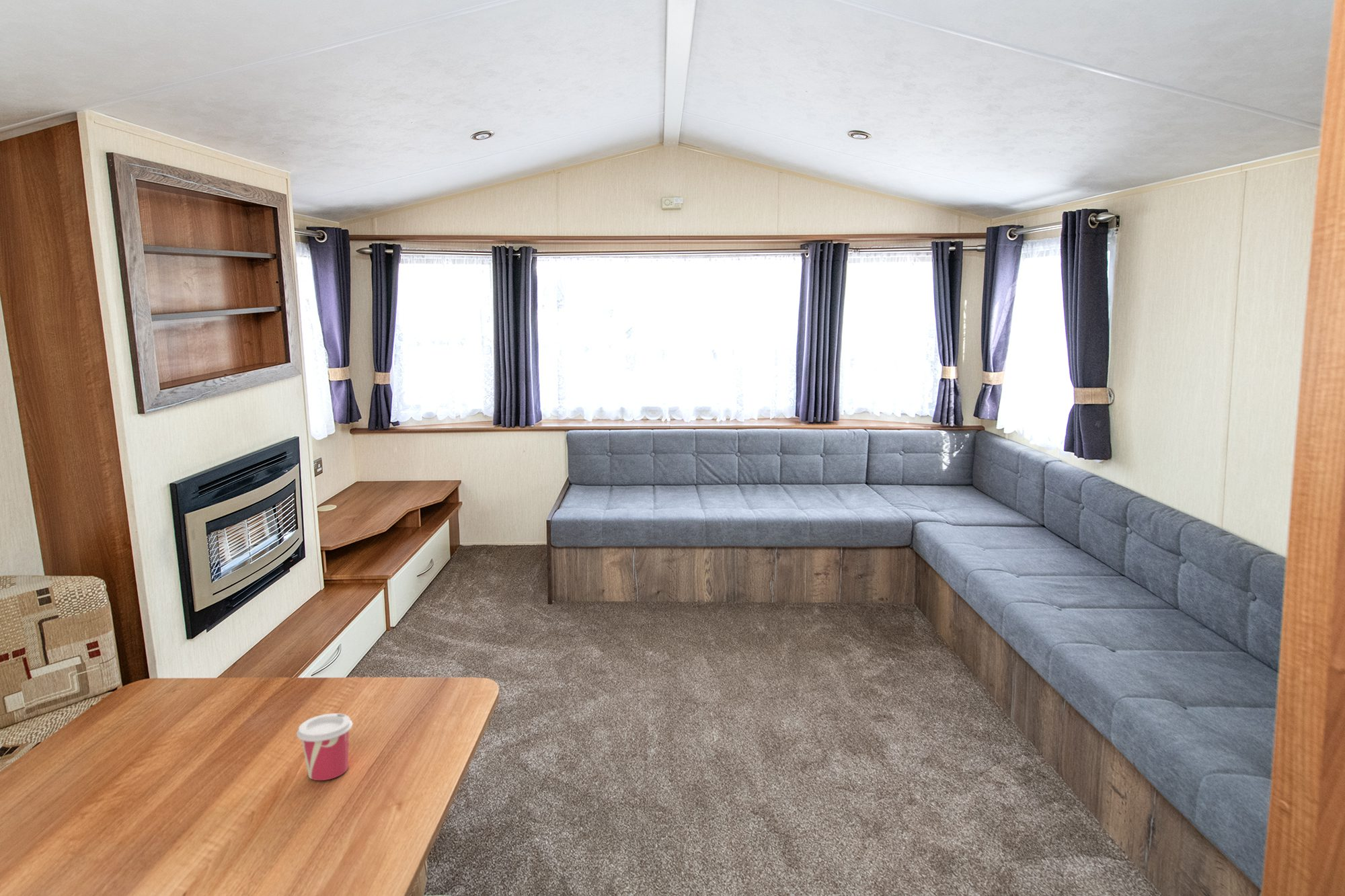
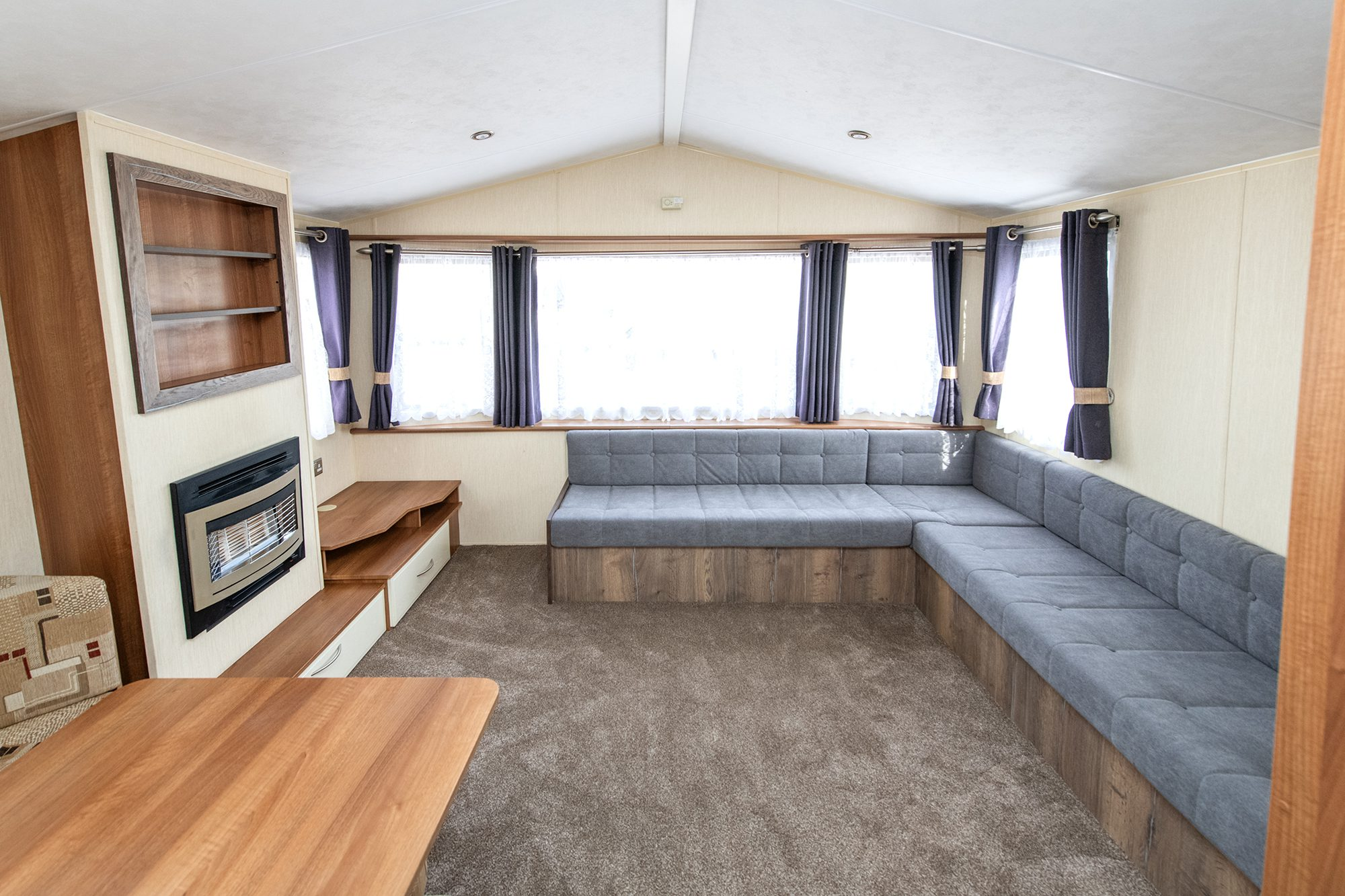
- cup [296,712,353,781]
